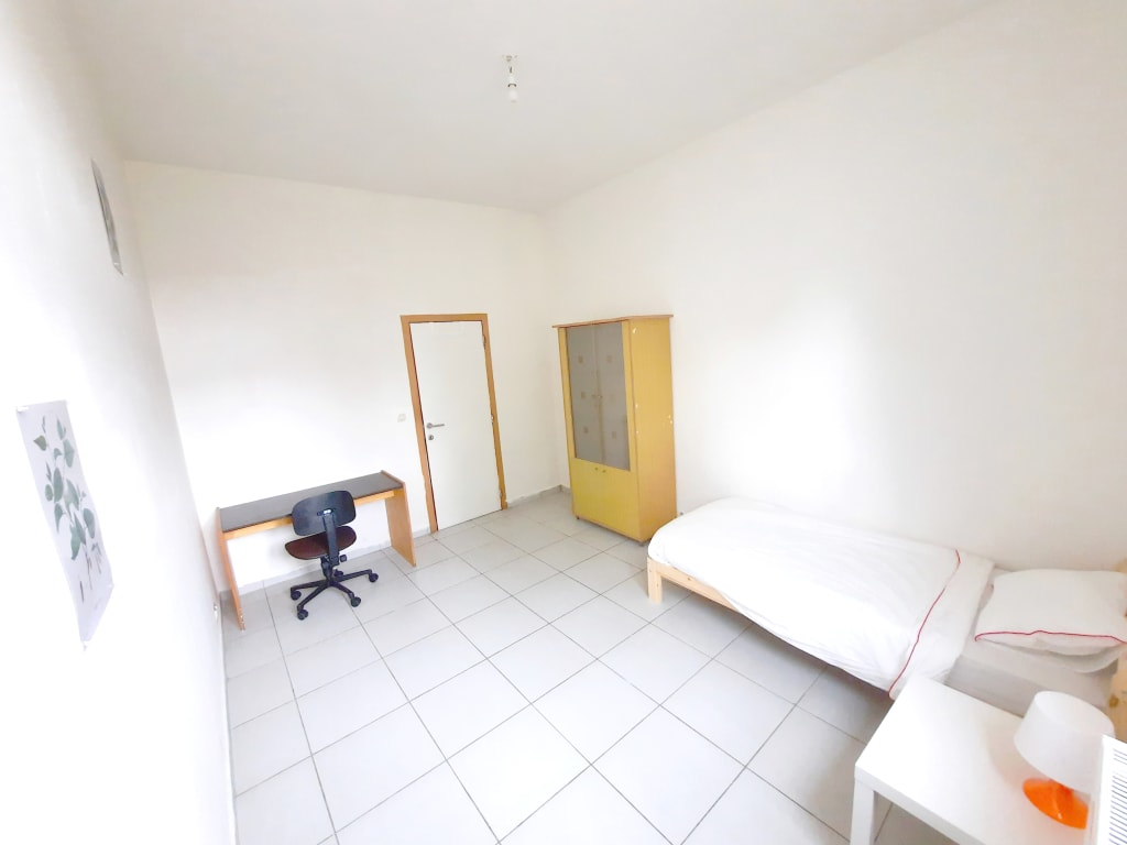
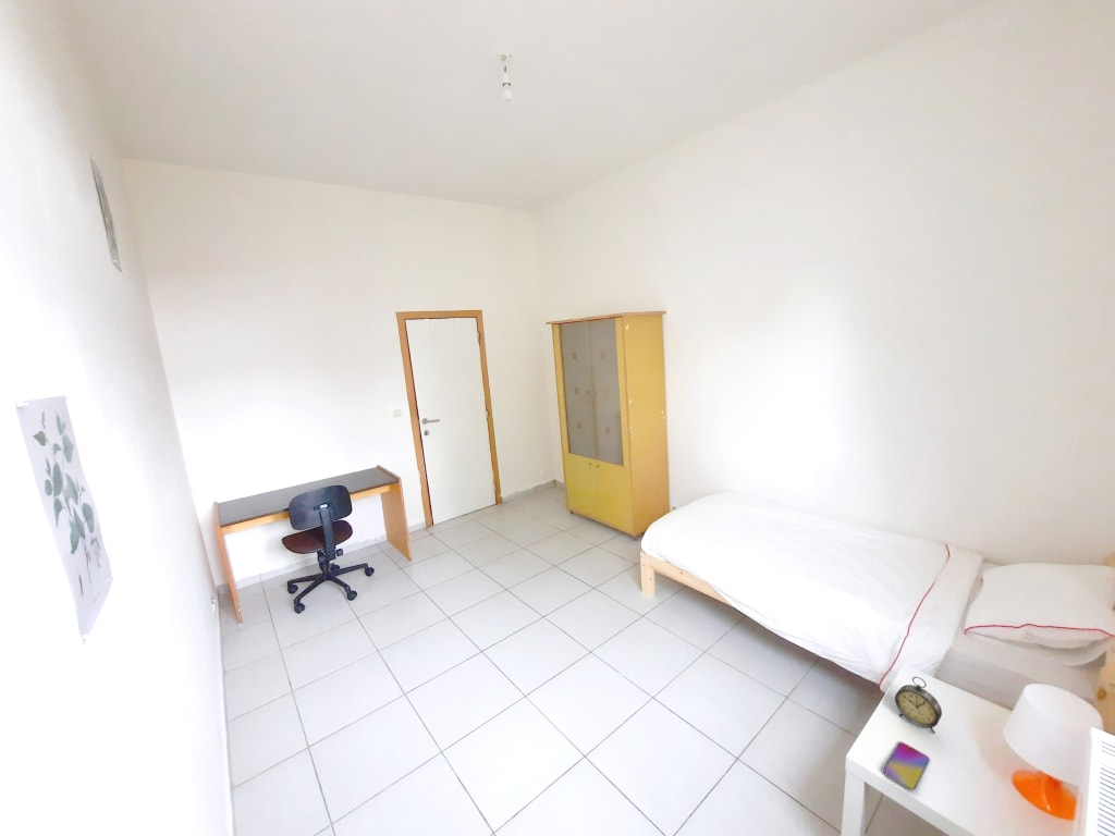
+ alarm clock [894,676,943,735]
+ smartphone [882,741,931,792]
